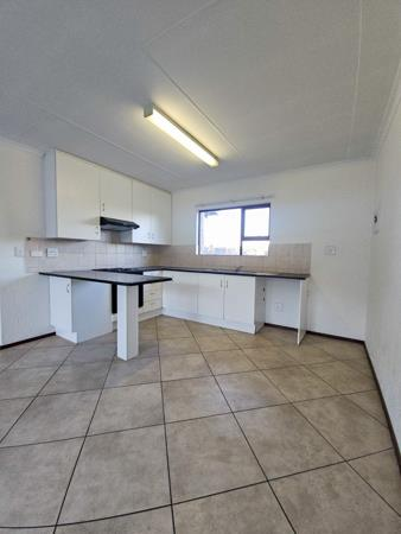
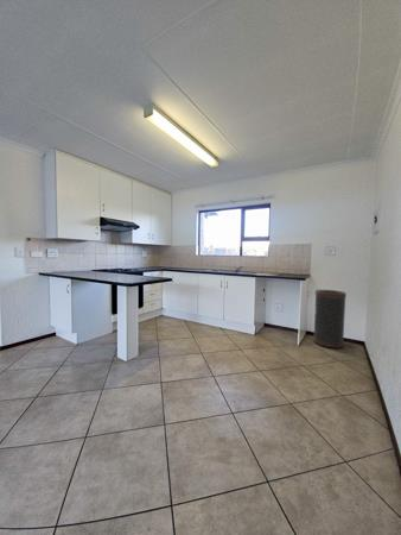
+ trash can [312,289,348,350]
